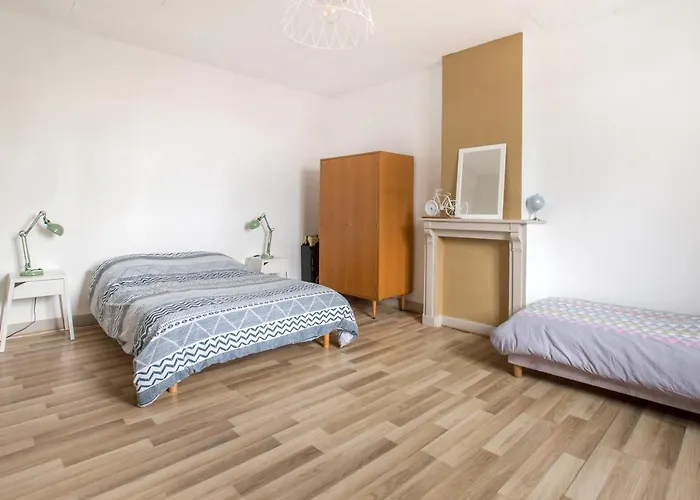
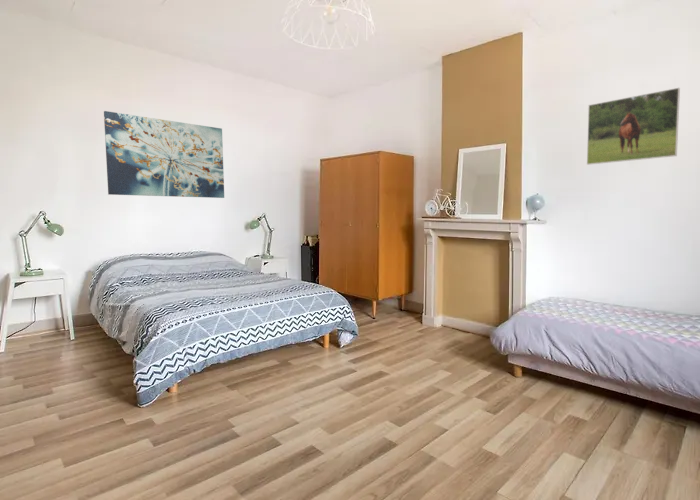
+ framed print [586,87,681,166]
+ wall art [103,110,225,199]
